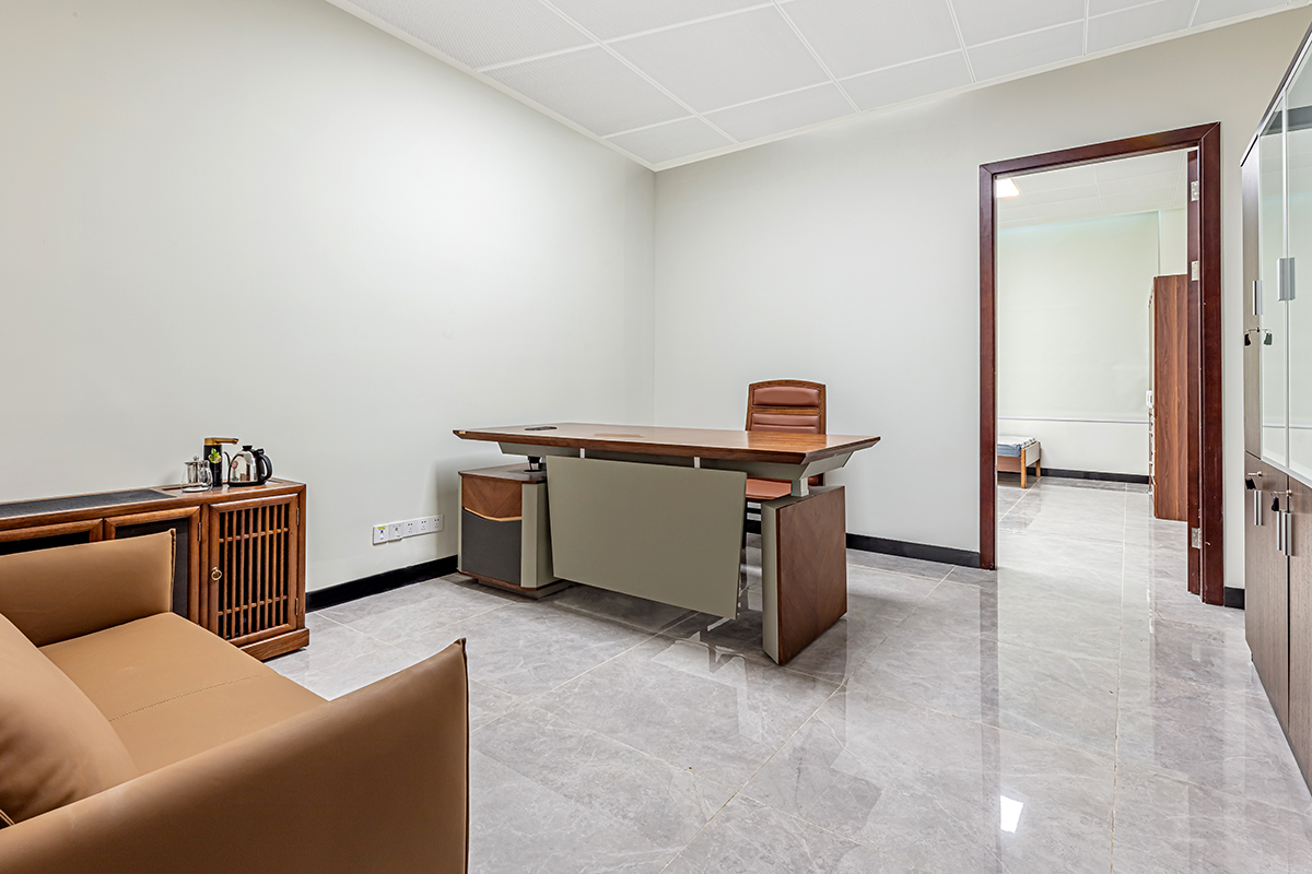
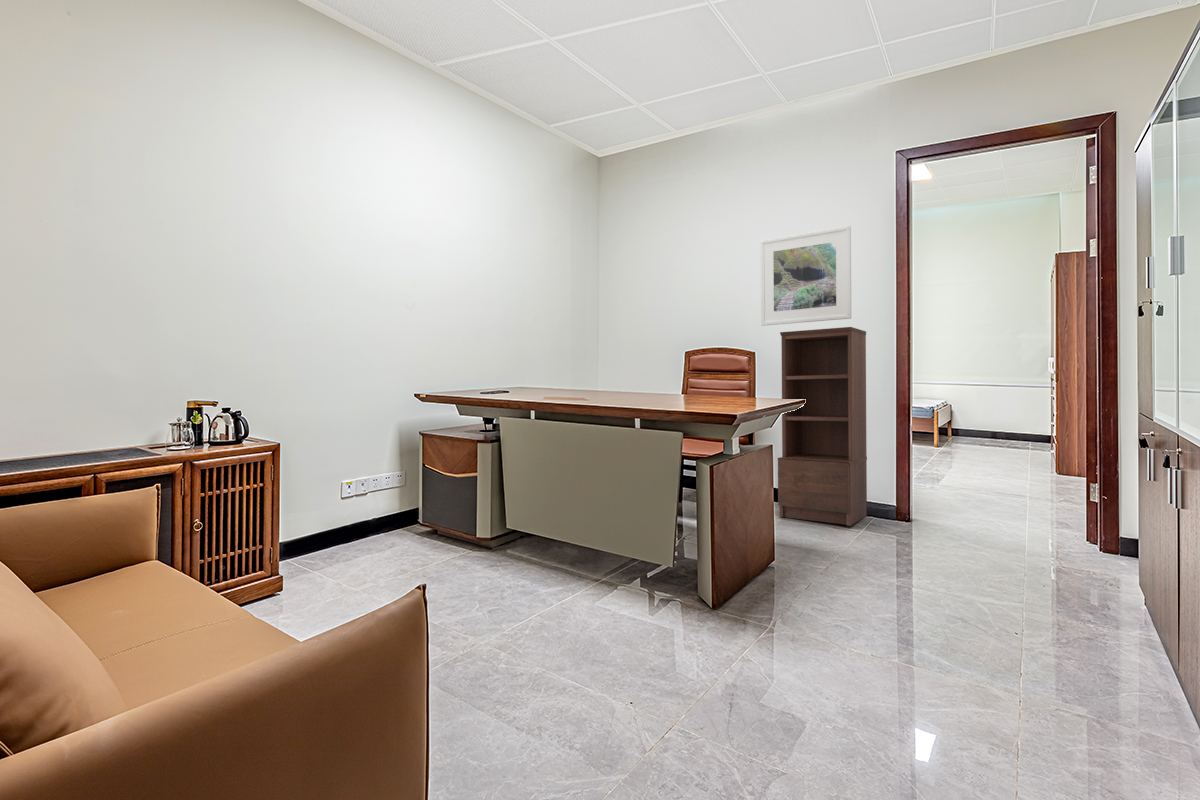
+ shelving unit [777,326,868,527]
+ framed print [760,225,852,327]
